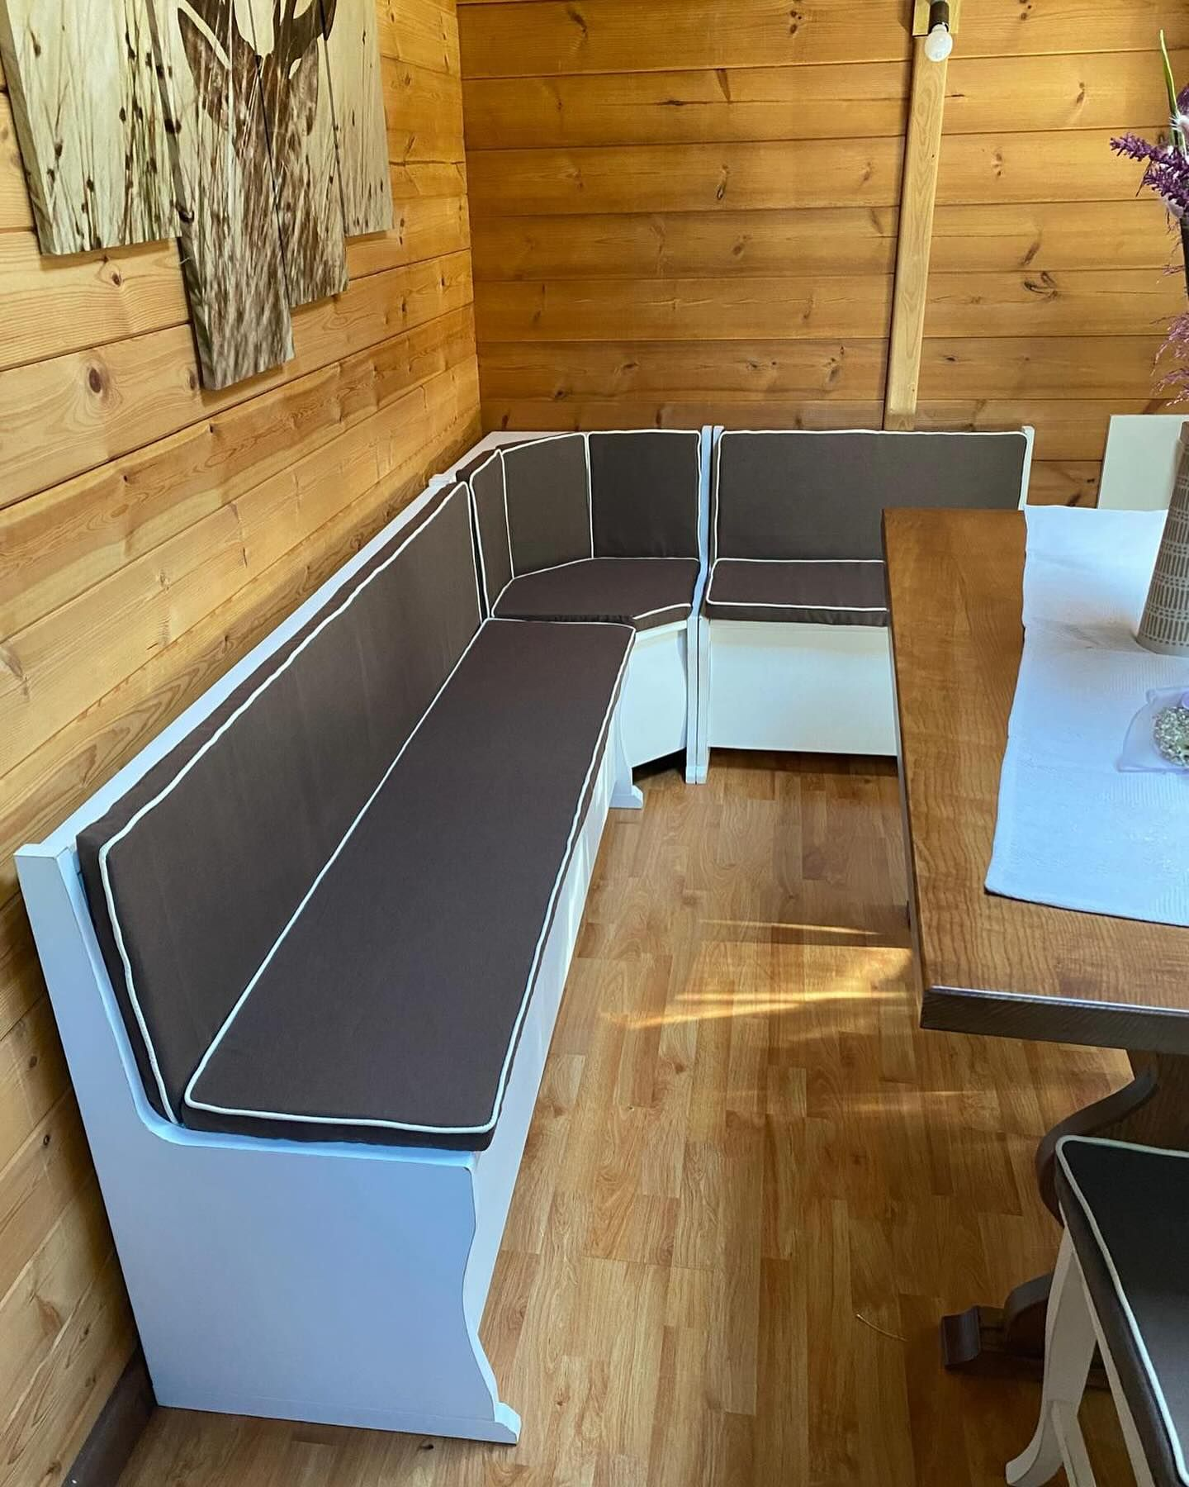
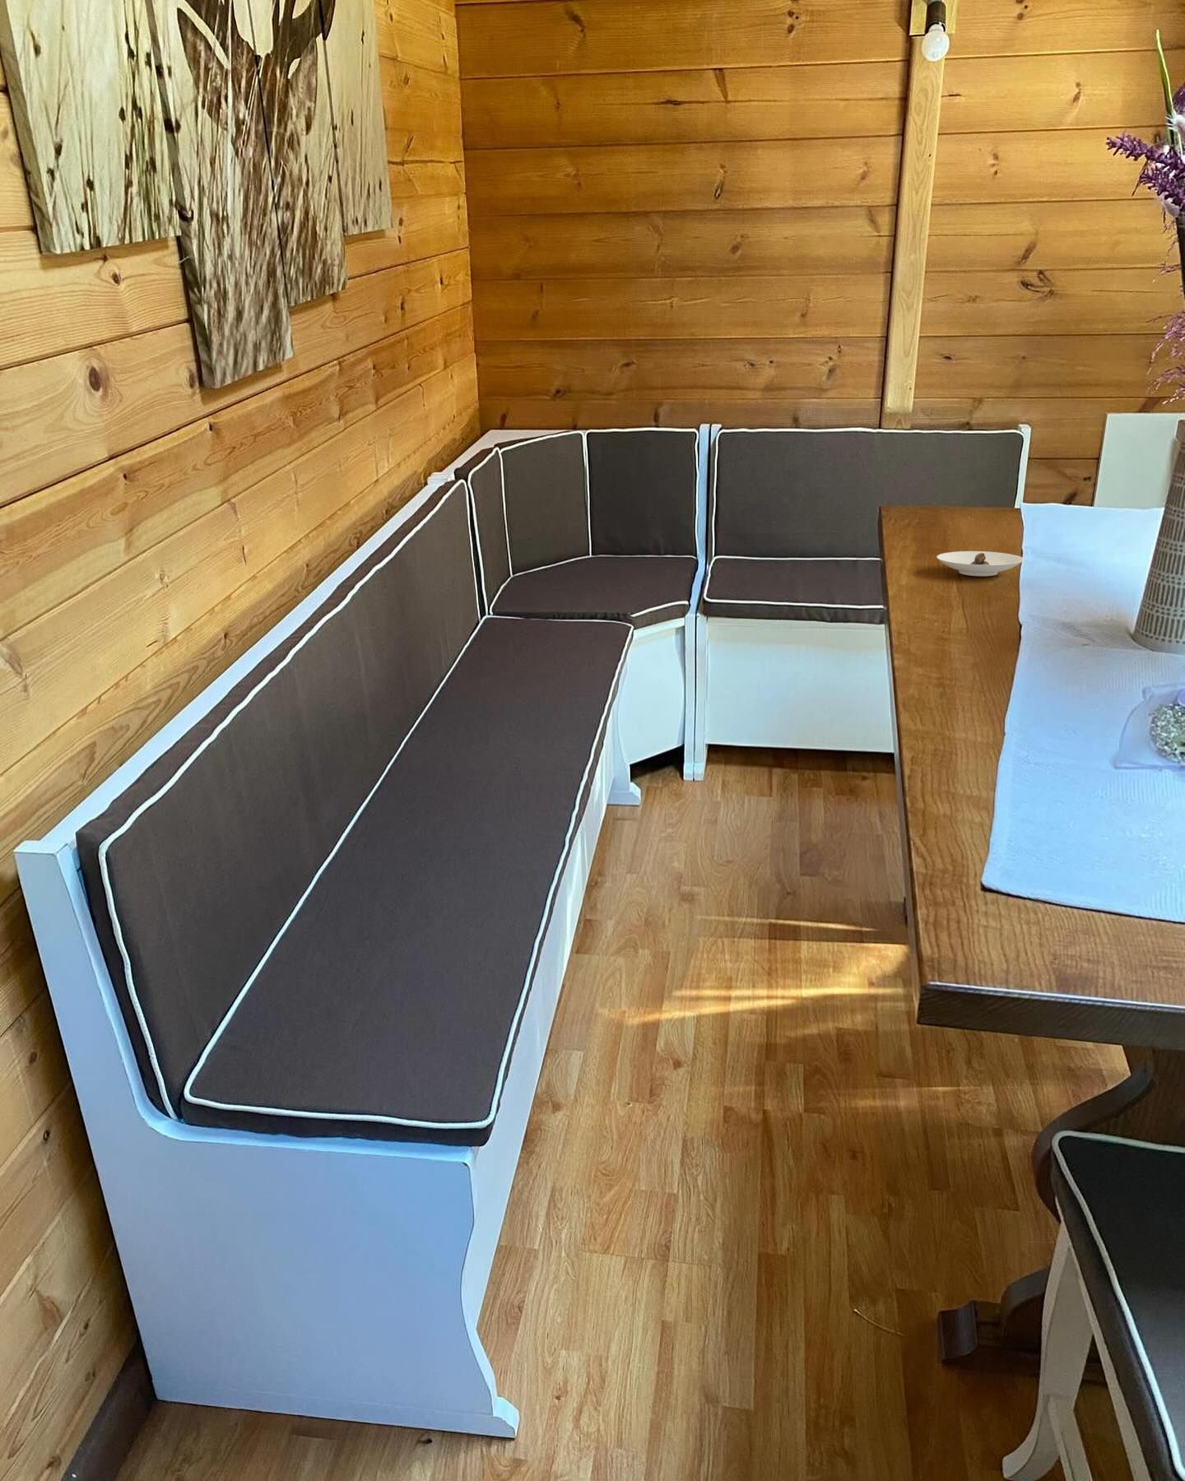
+ saucer [936,550,1024,577]
